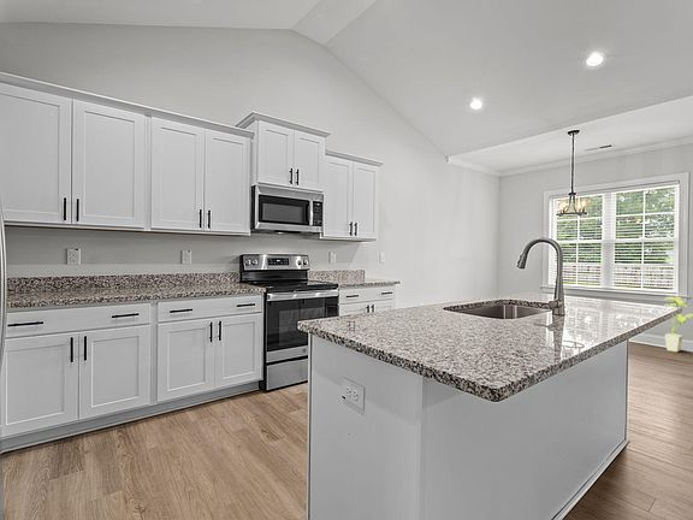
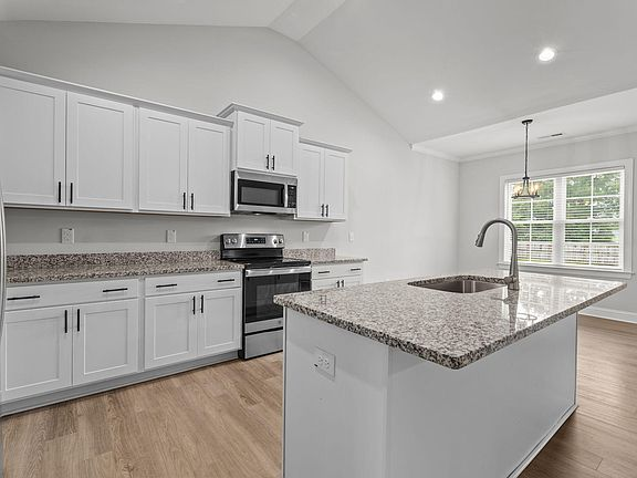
- house plant [664,296,693,353]
